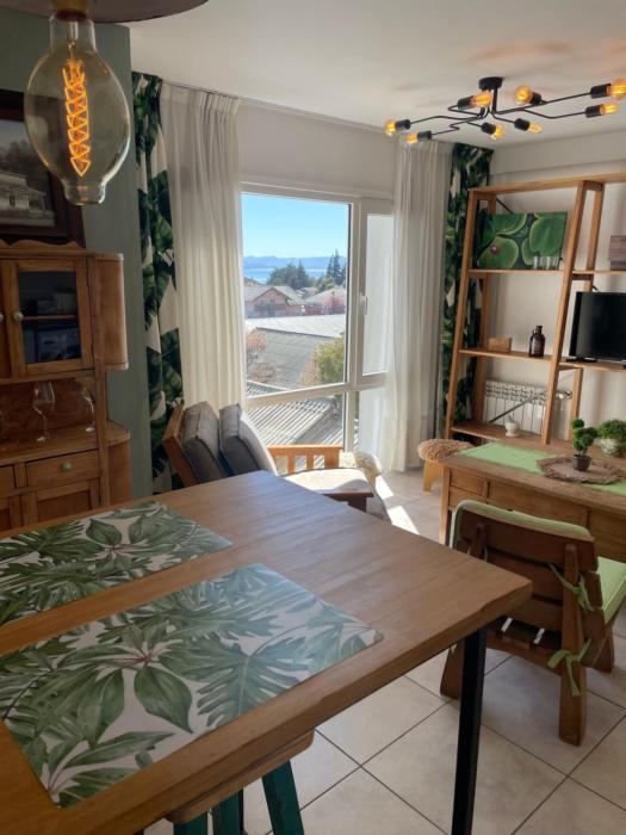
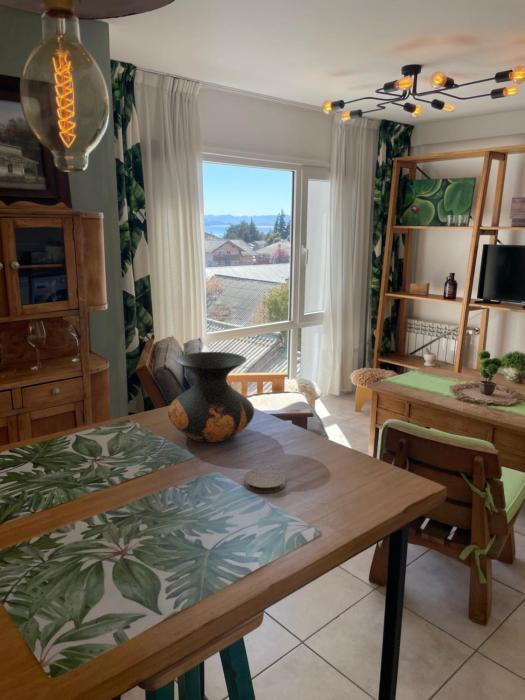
+ coaster [243,468,286,494]
+ vase [167,351,255,443]
